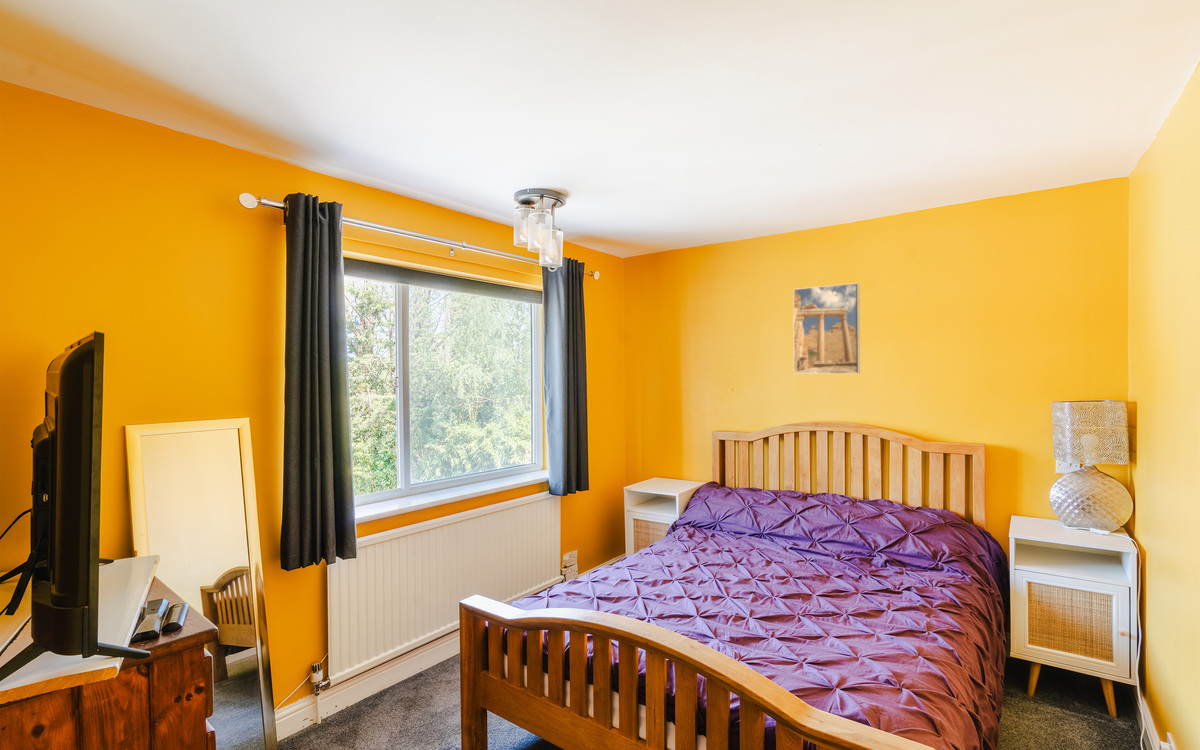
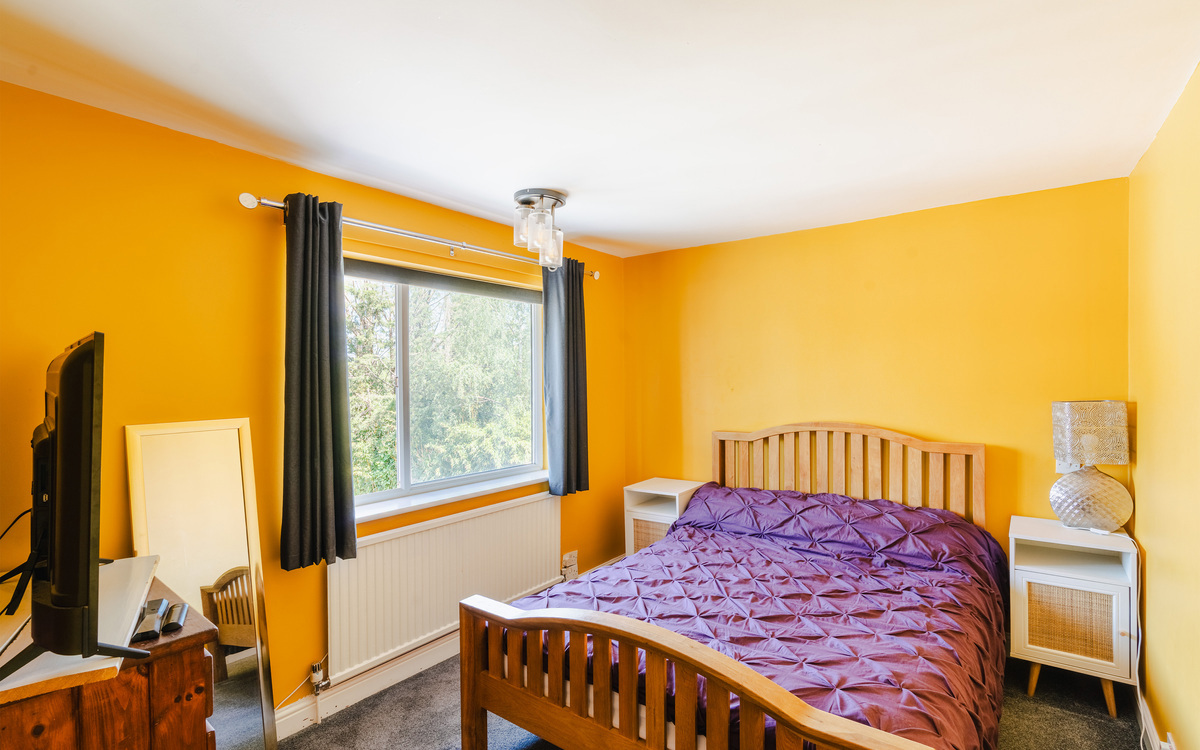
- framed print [792,282,861,375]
